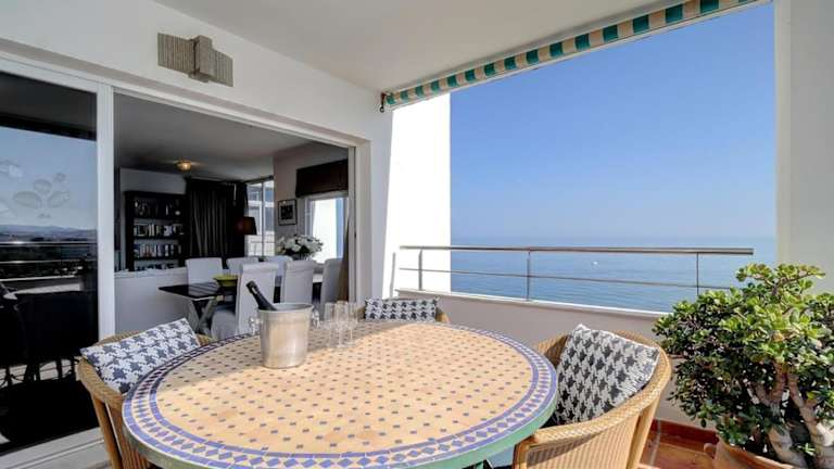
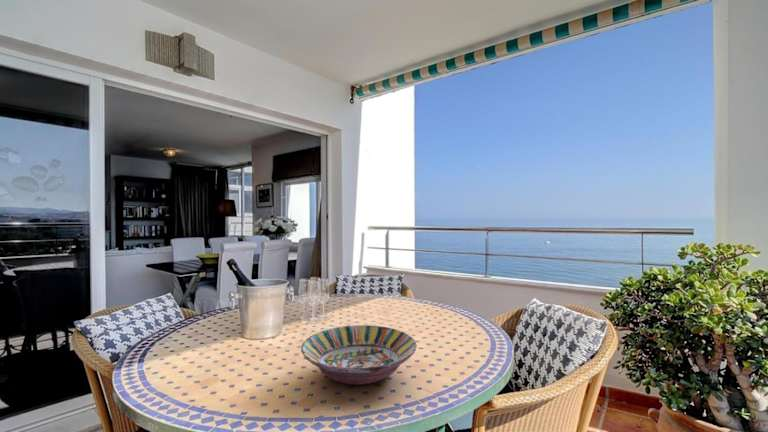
+ serving bowl [300,324,418,386]
